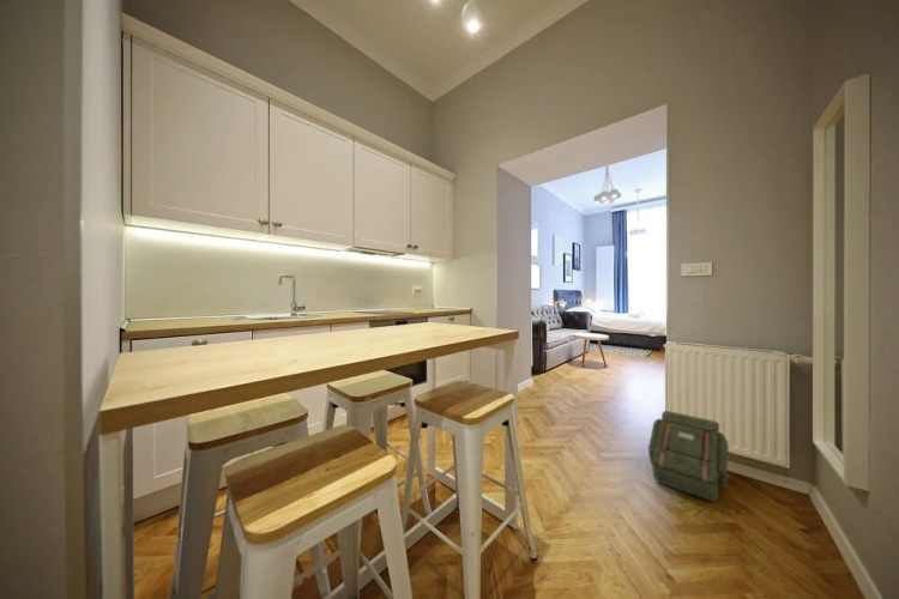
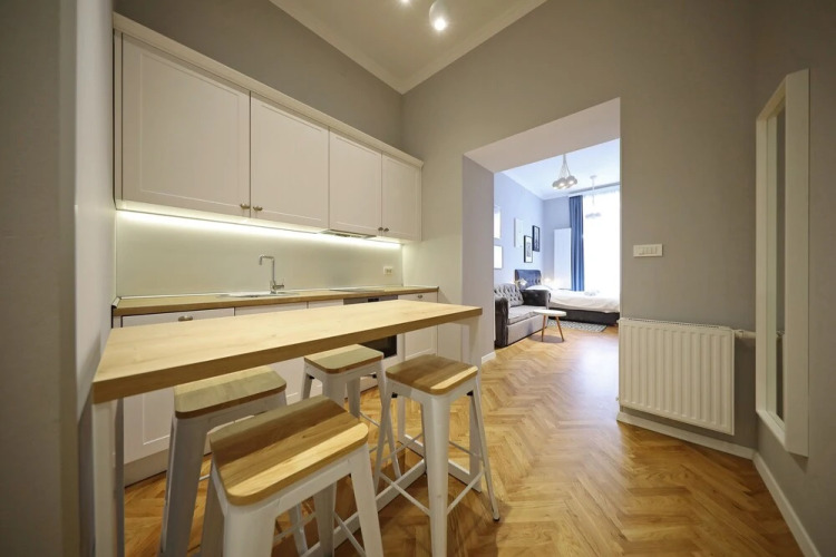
- backpack [647,410,730,502]
